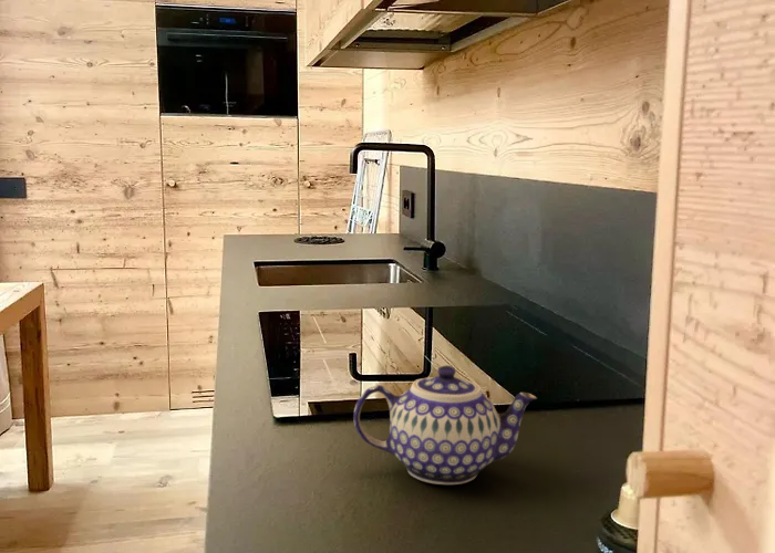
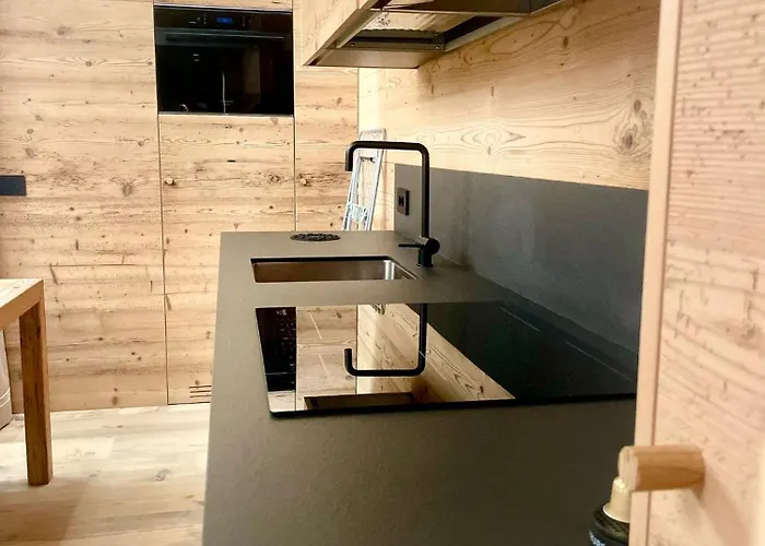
- teapot [352,365,538,486]
